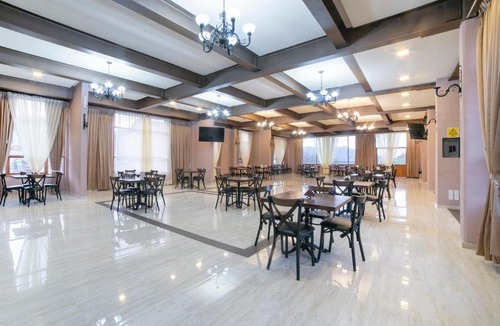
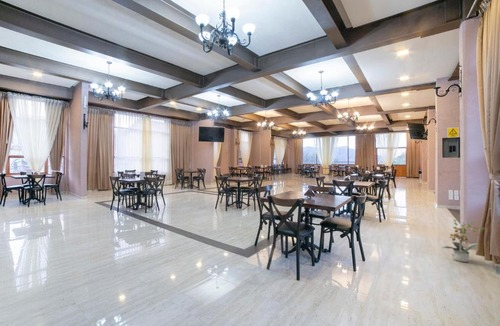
+ potted plant [441,218,488,263]
